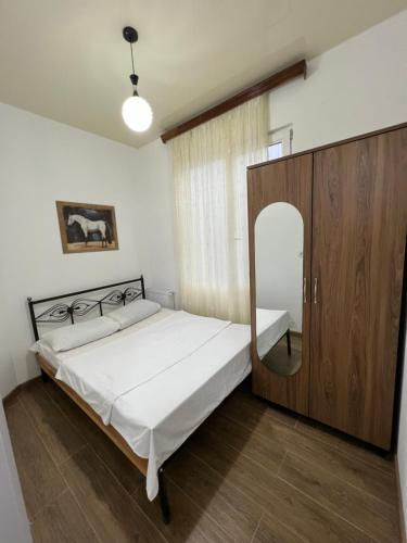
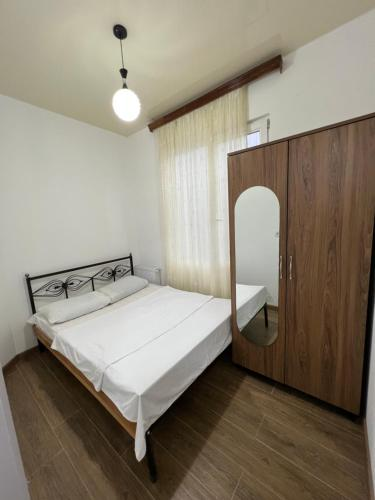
- wall art [54,200,120,255]
